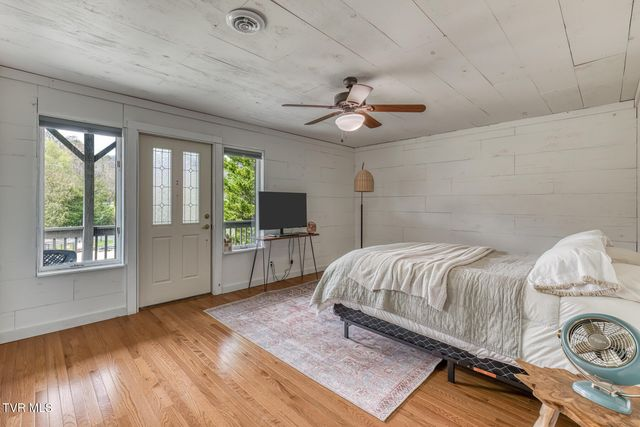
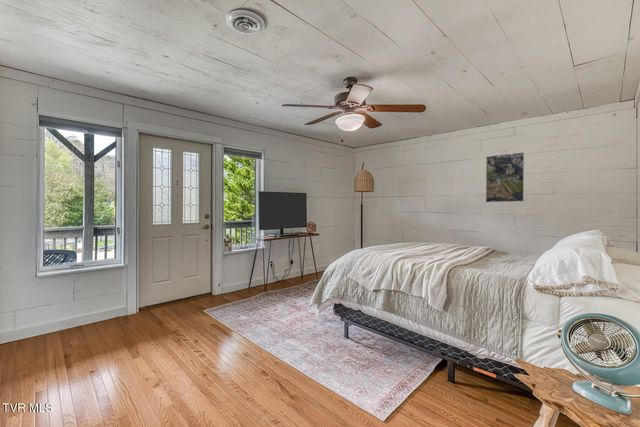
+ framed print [485,151,525,203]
